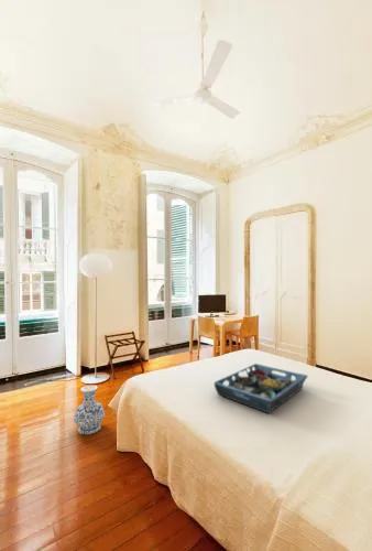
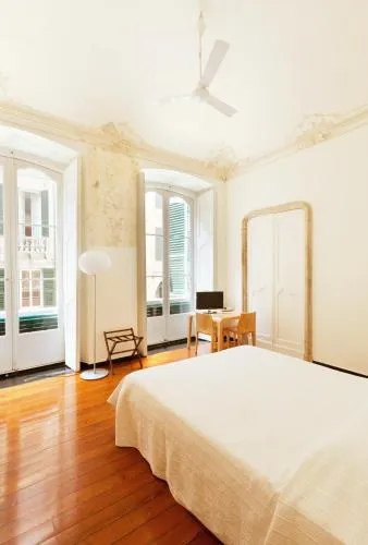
- vase [73,383,106,435]
- serving tray [212,363,309,414]
